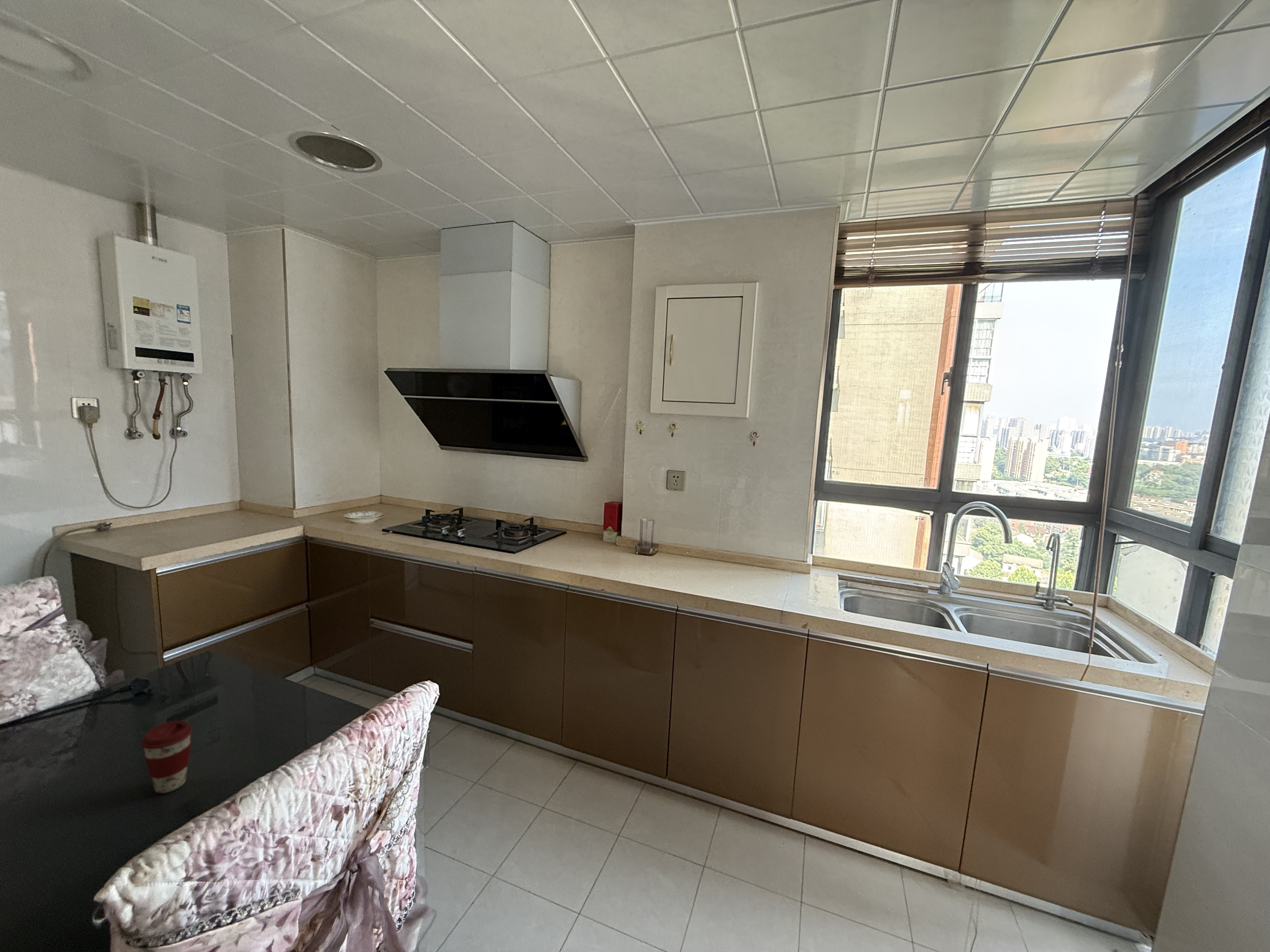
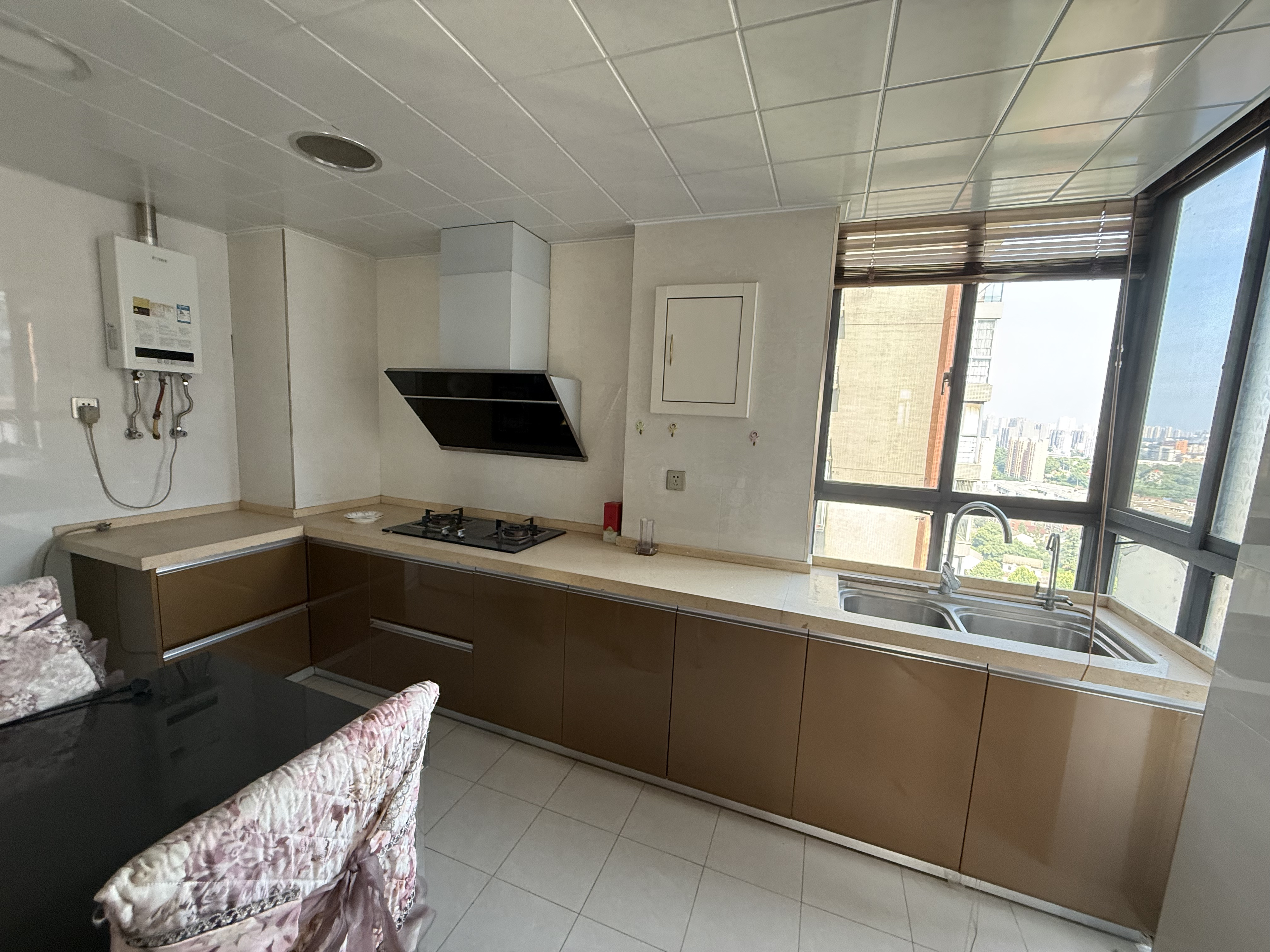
- coffee cup [140,720,193,794]
